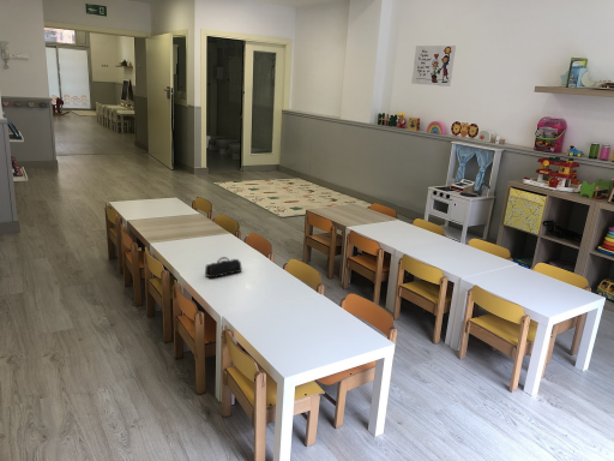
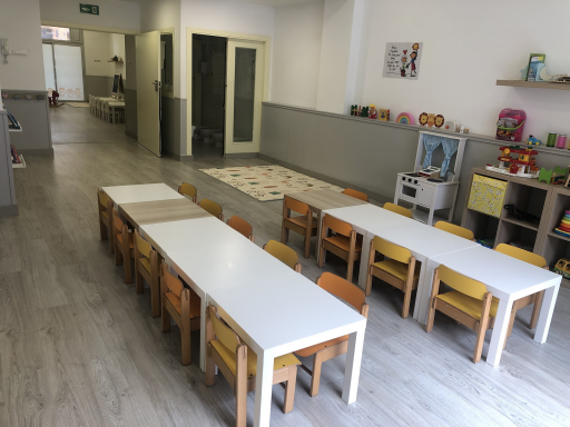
- pencil case [204,256,243,279]
